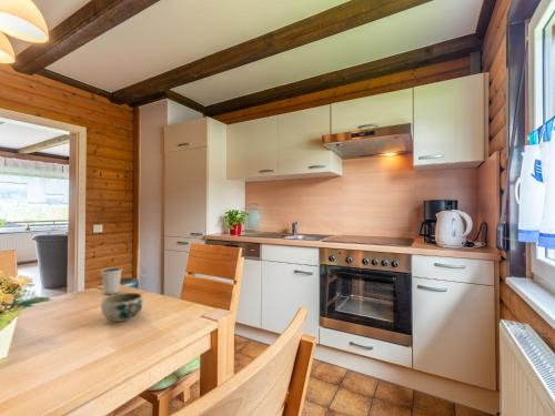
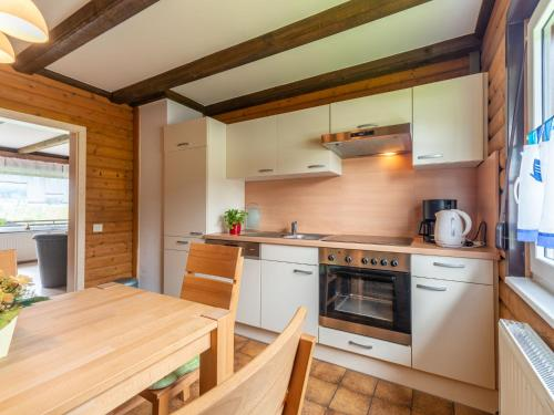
- bowl [100,292,144,323]
- dixie cup [100,266,123,295]
